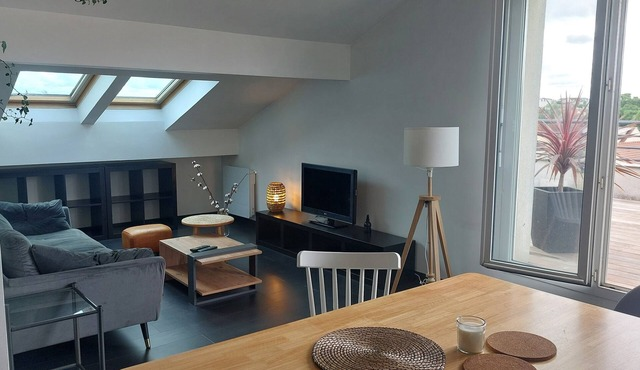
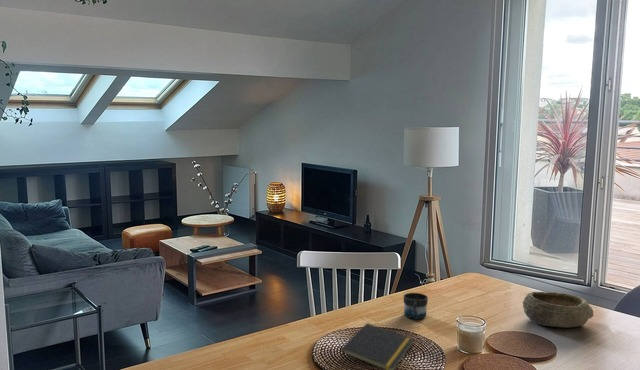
+ notepad [339,322,415,370]
+ mug [403,292,429,320]
+ bowl [522,291,594,329]
